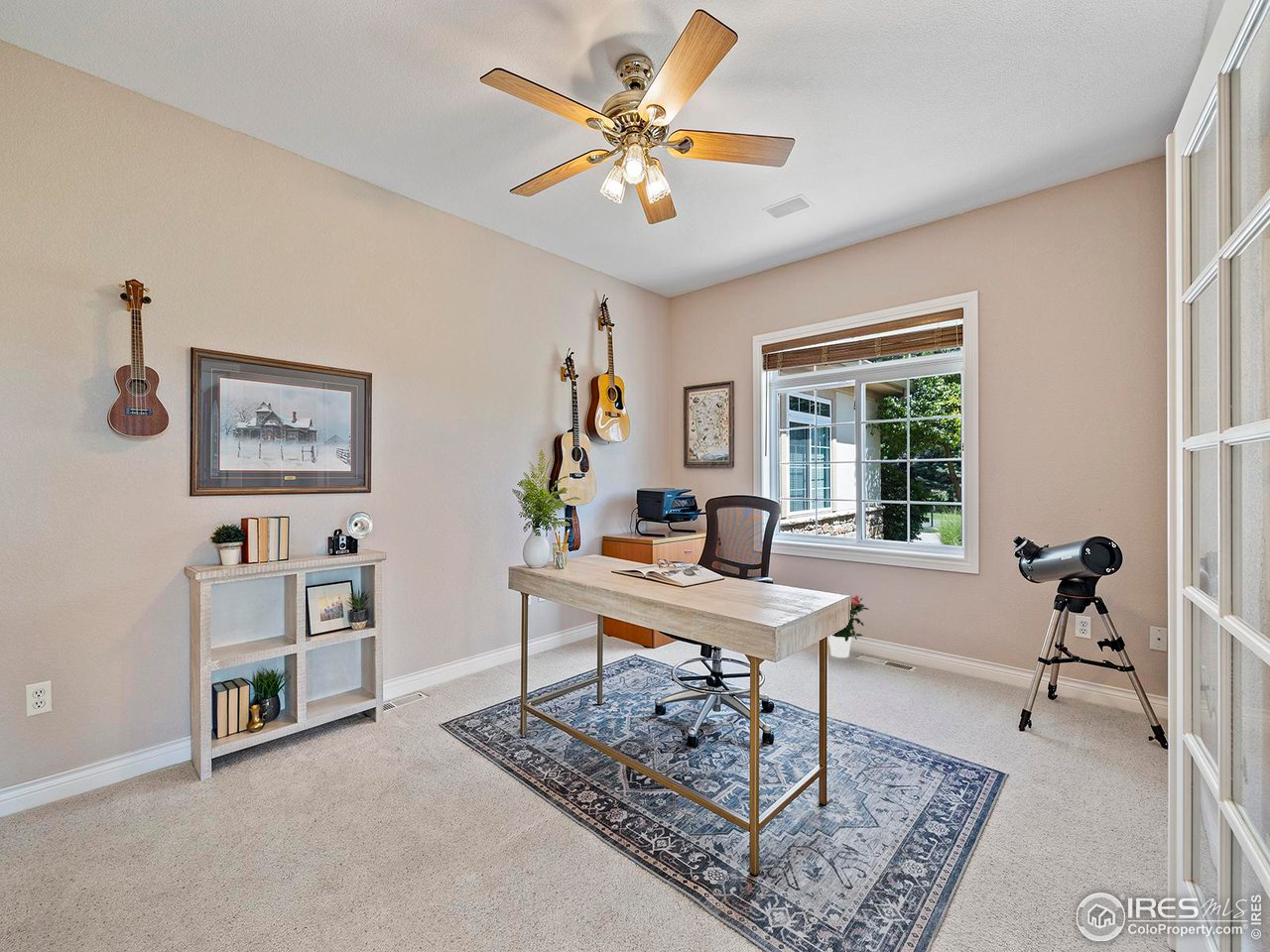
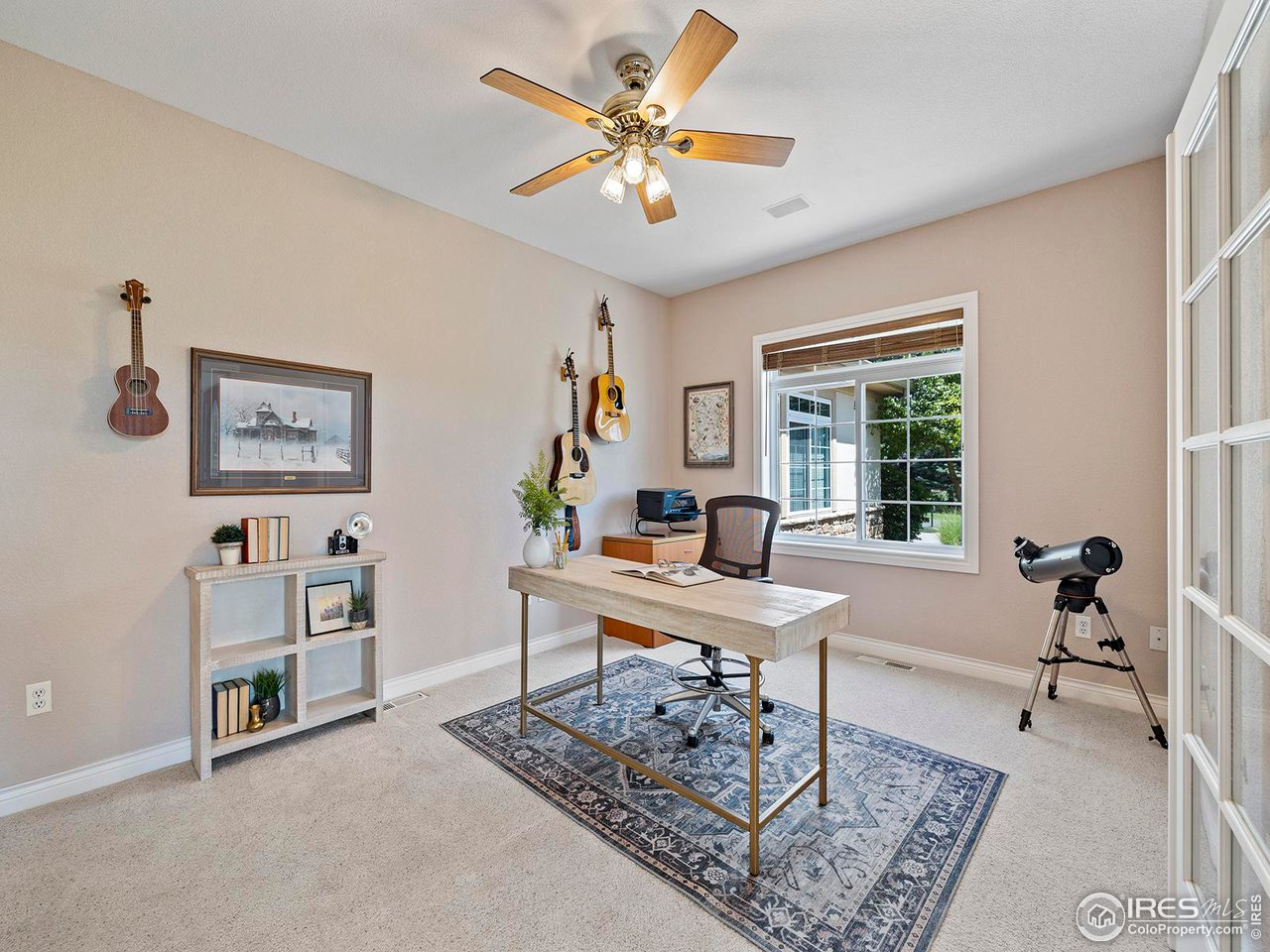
- potted flower [827,593,869,658]
